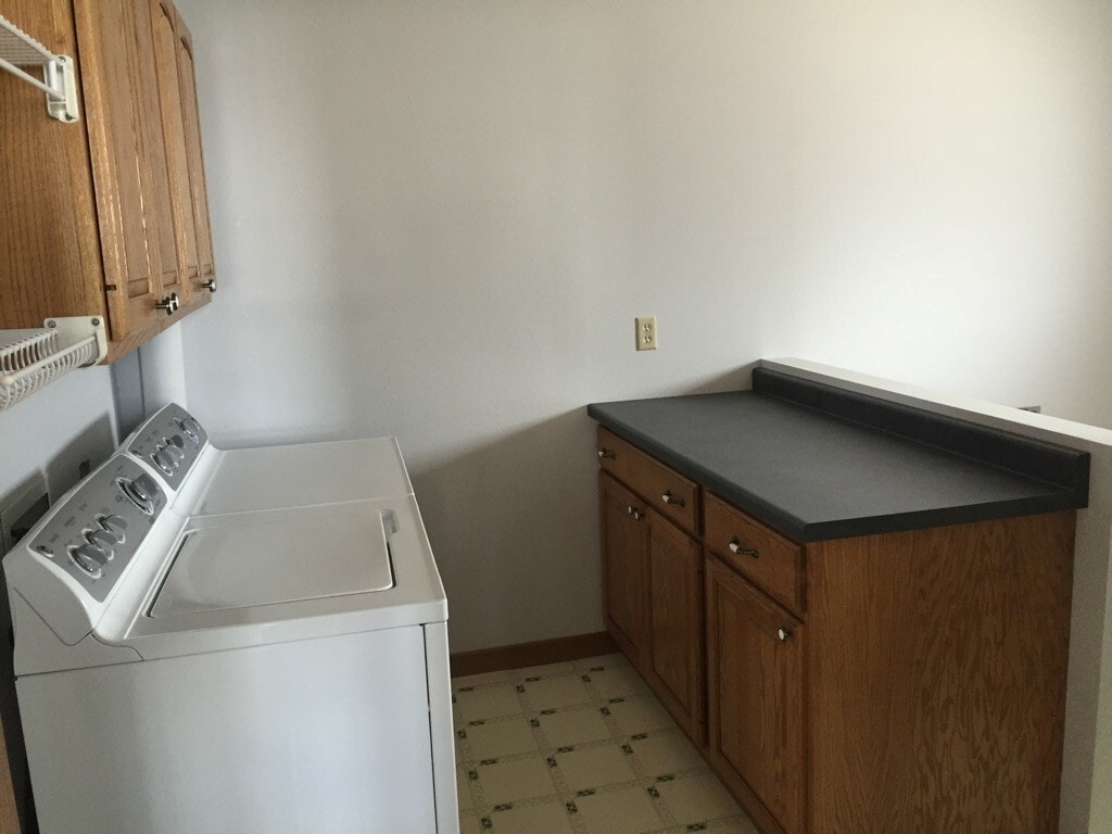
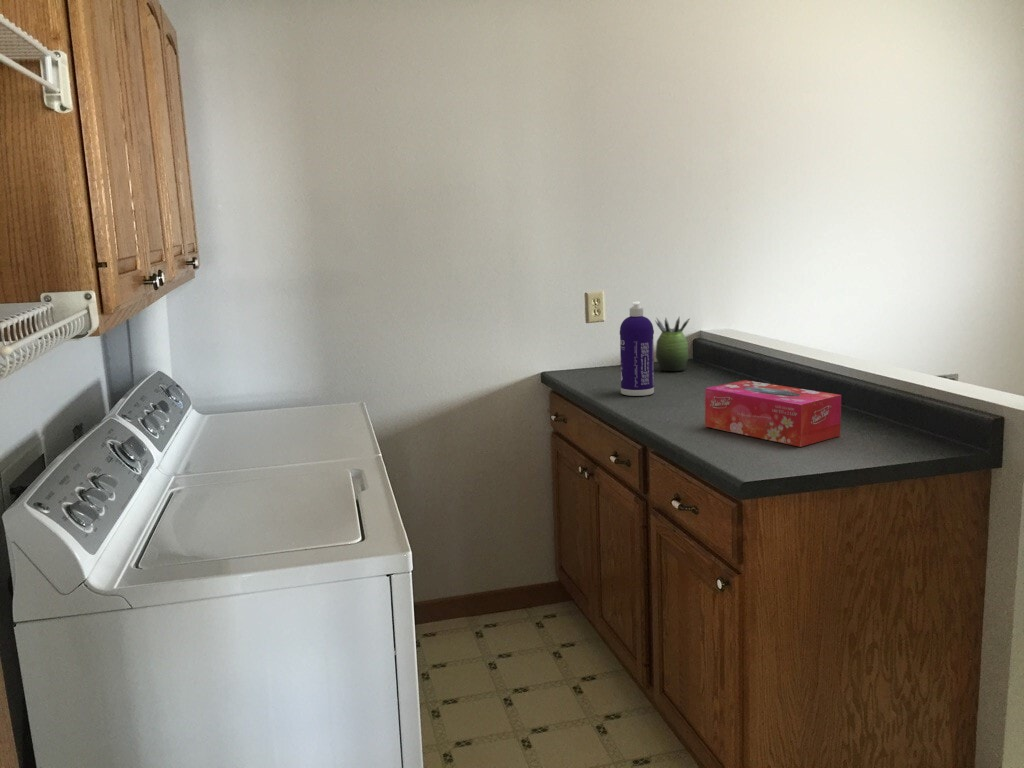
+ tissue box [704,379,842,448]
+ spray bottle [619,300,655,397]
+ succulent plant [654,315,690,372]
